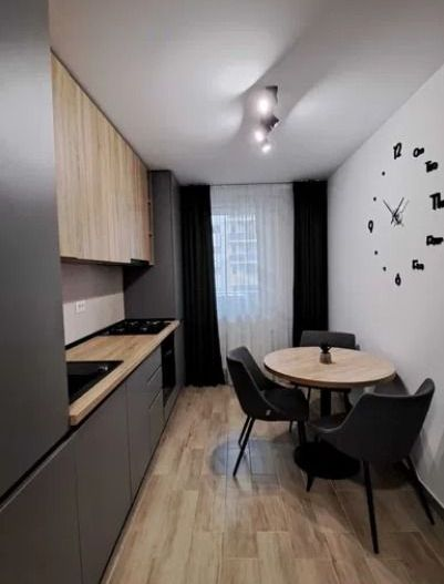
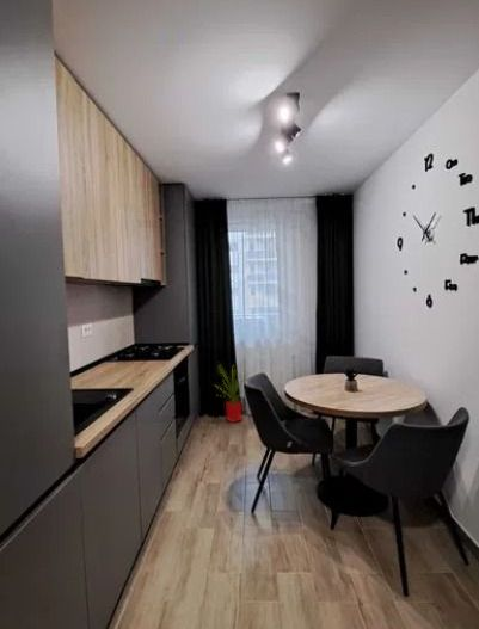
+ house plant [213,362,254,424]
